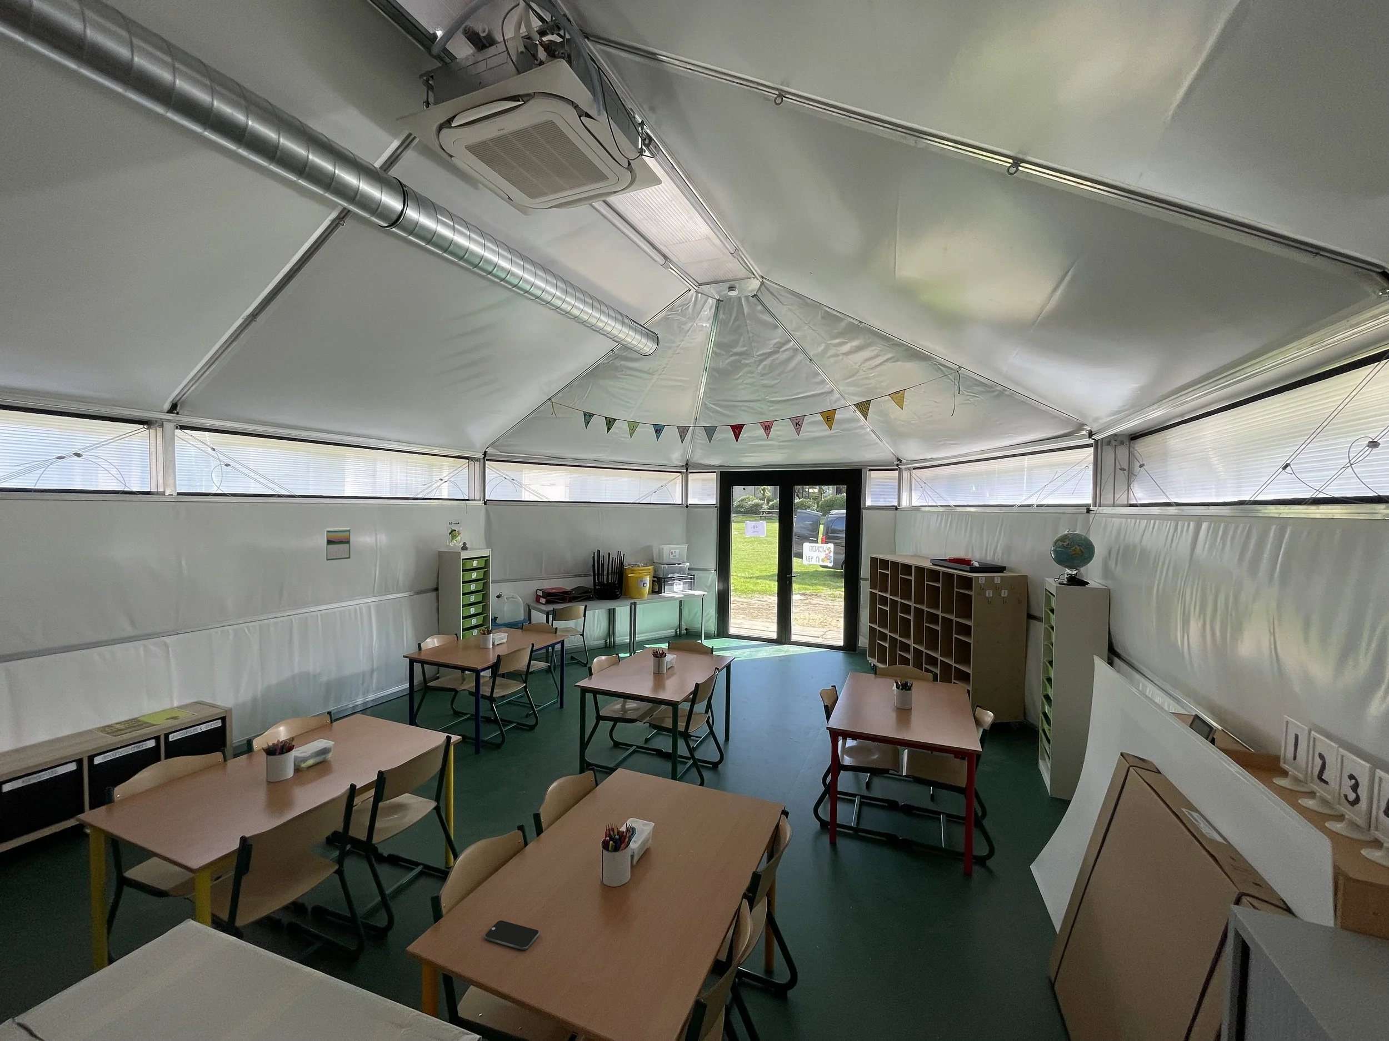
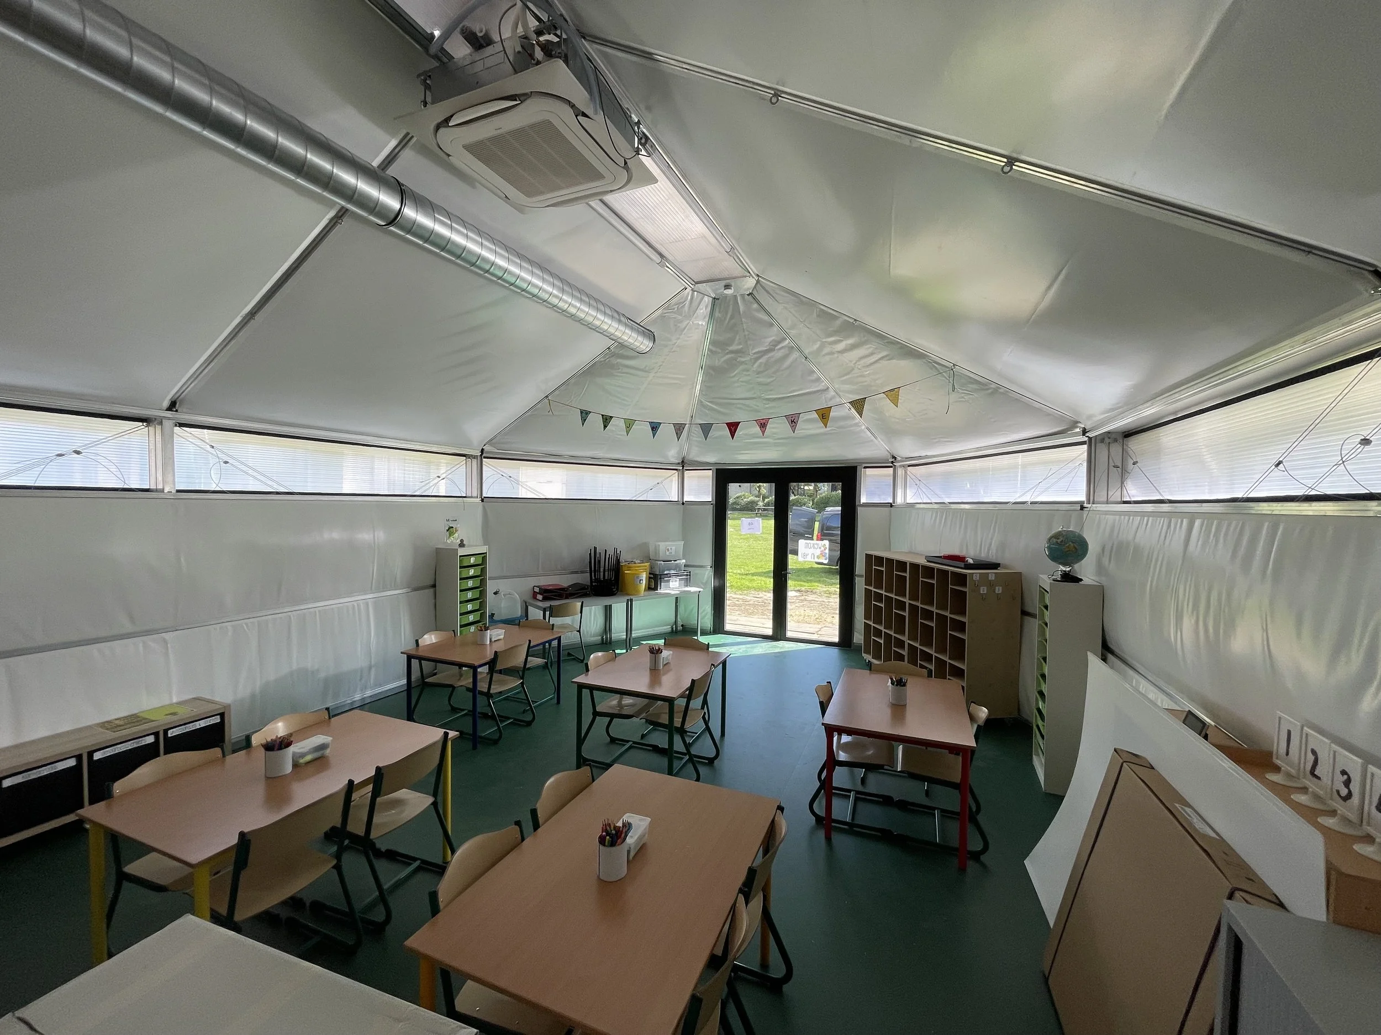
- calendar [325,527,351,561]
- smartphone [483,920,539,950]
